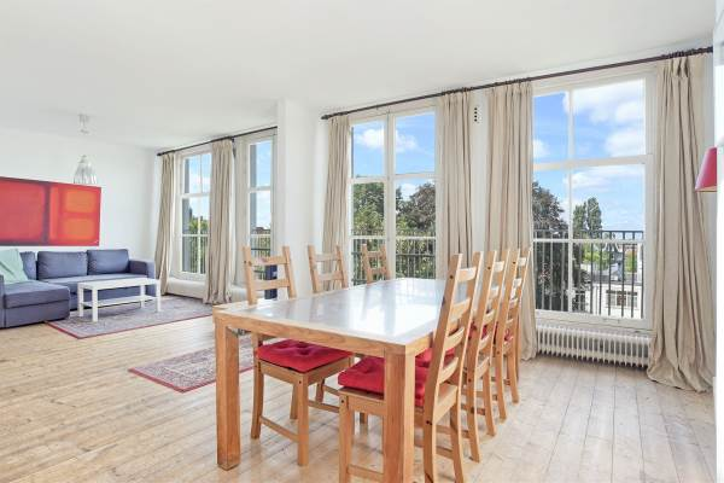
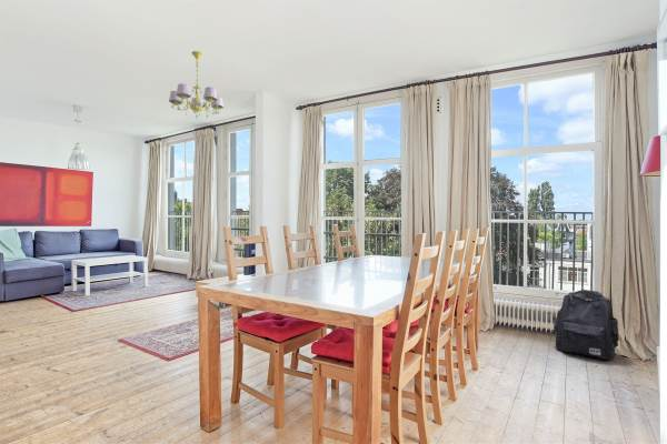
+ chandelier [168,50,225,119]
+ backpack [552,289,620,362]
